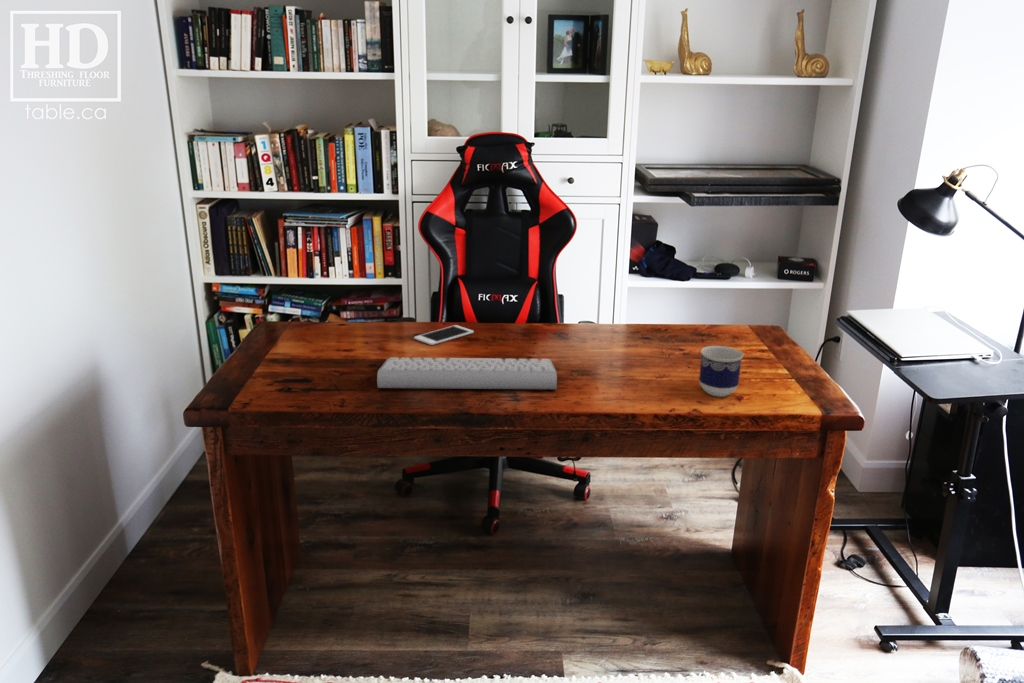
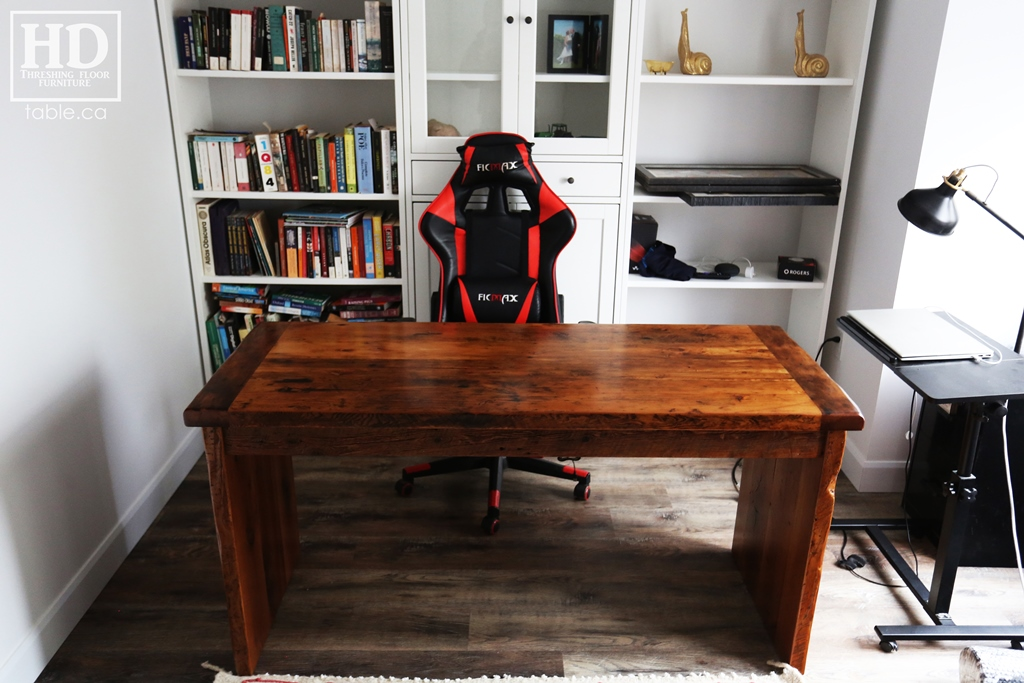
- cup [698,345,745,398]
- computer keyboard [376,356,558,390]
- cell phone [413,324,475,346]
